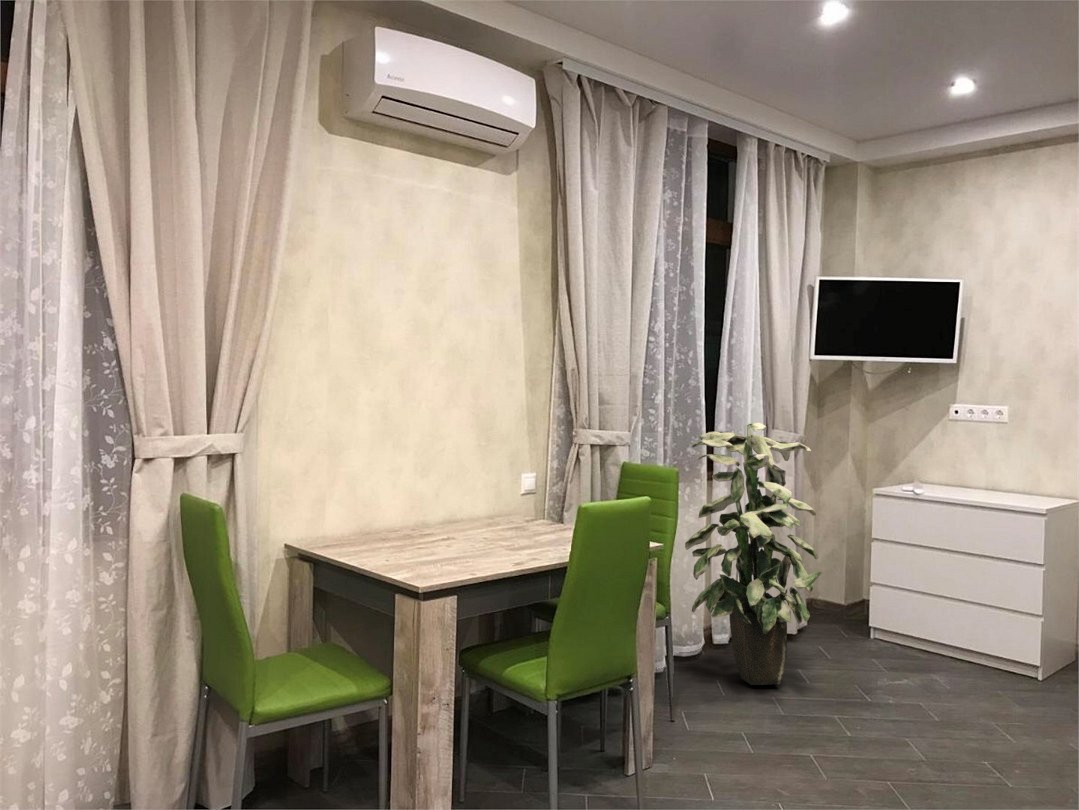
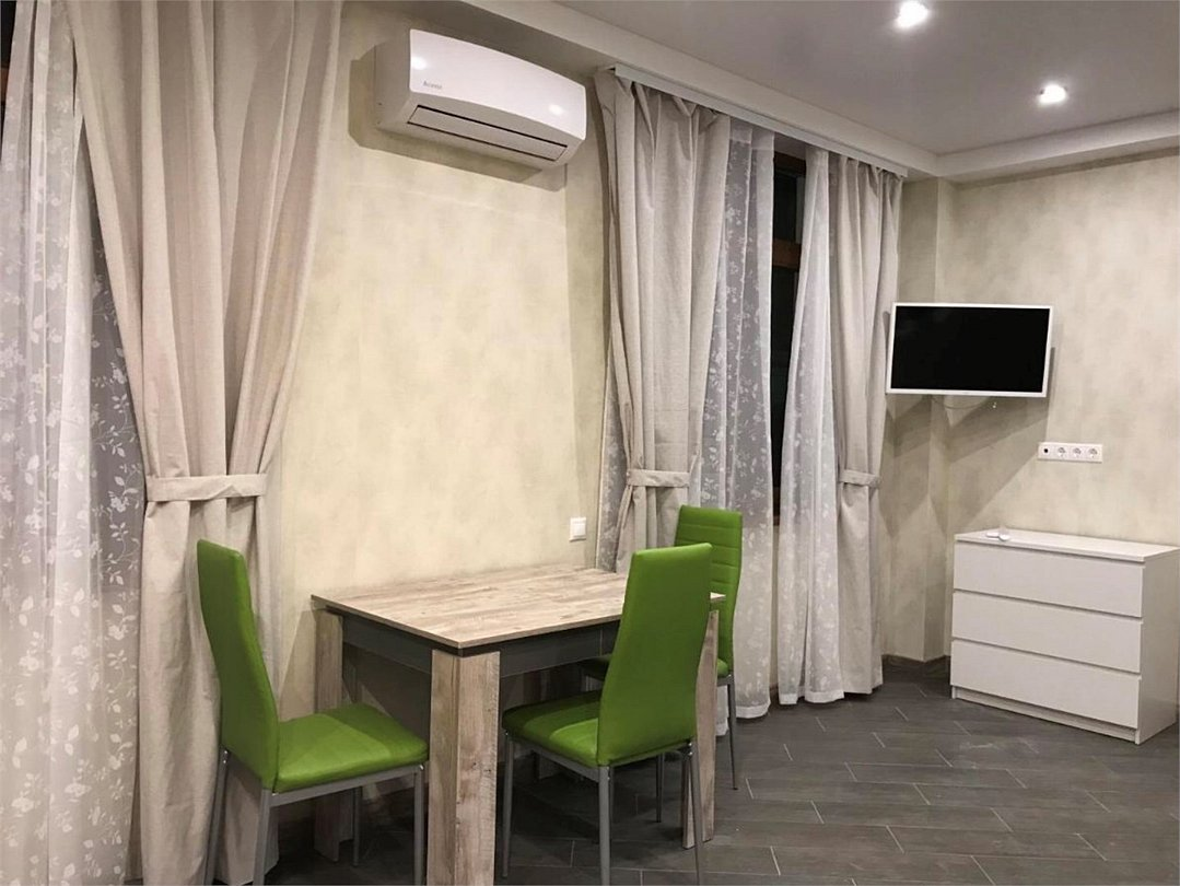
- indoor plant [684,422,823,686]
